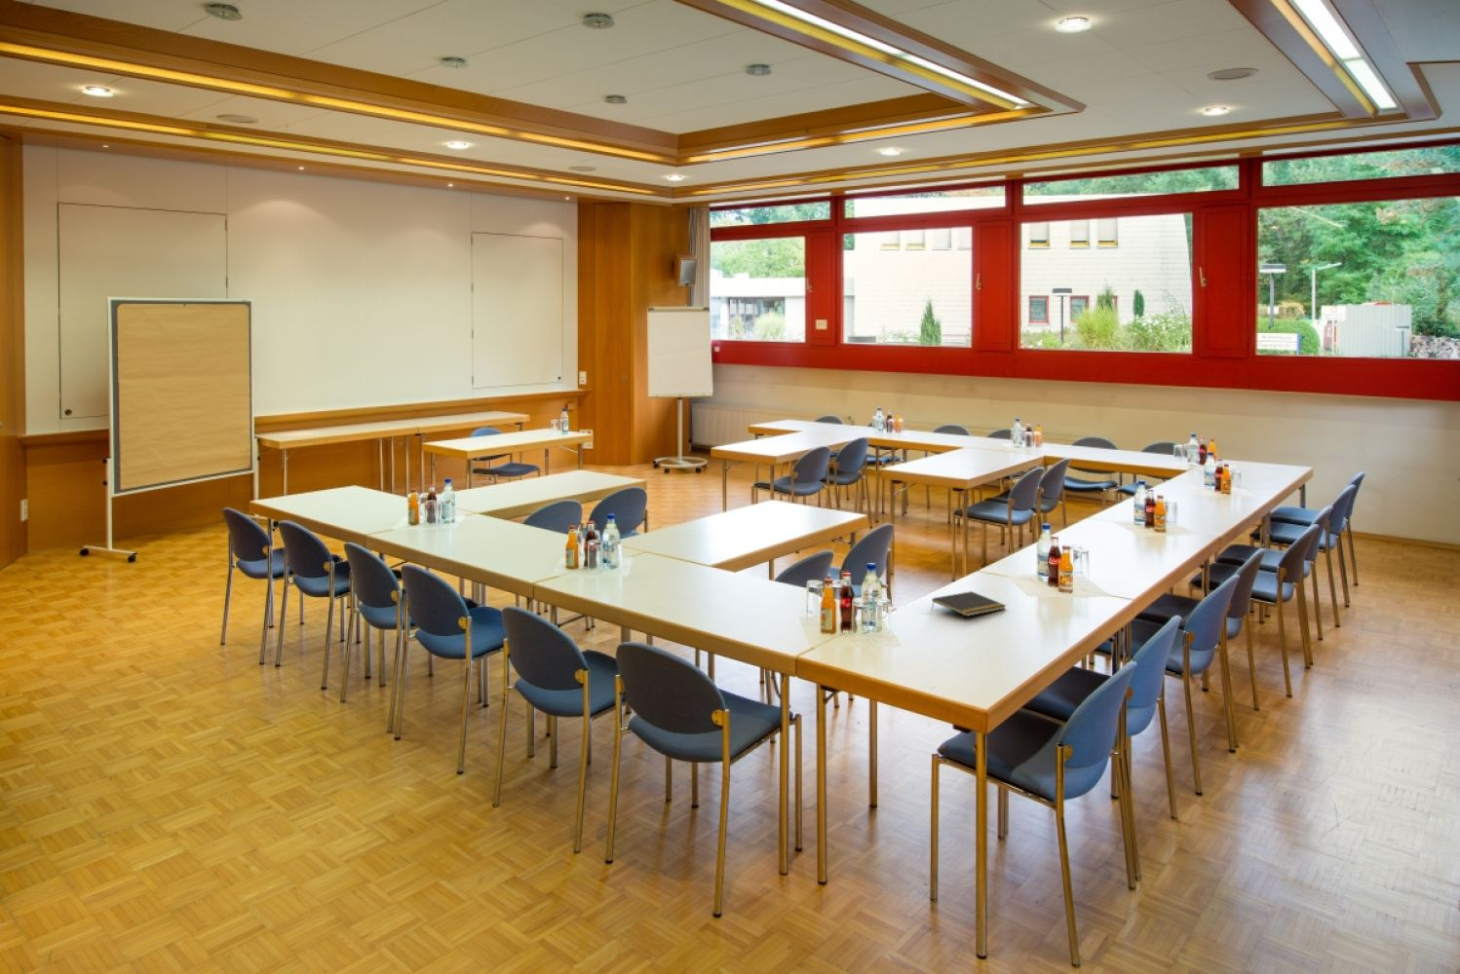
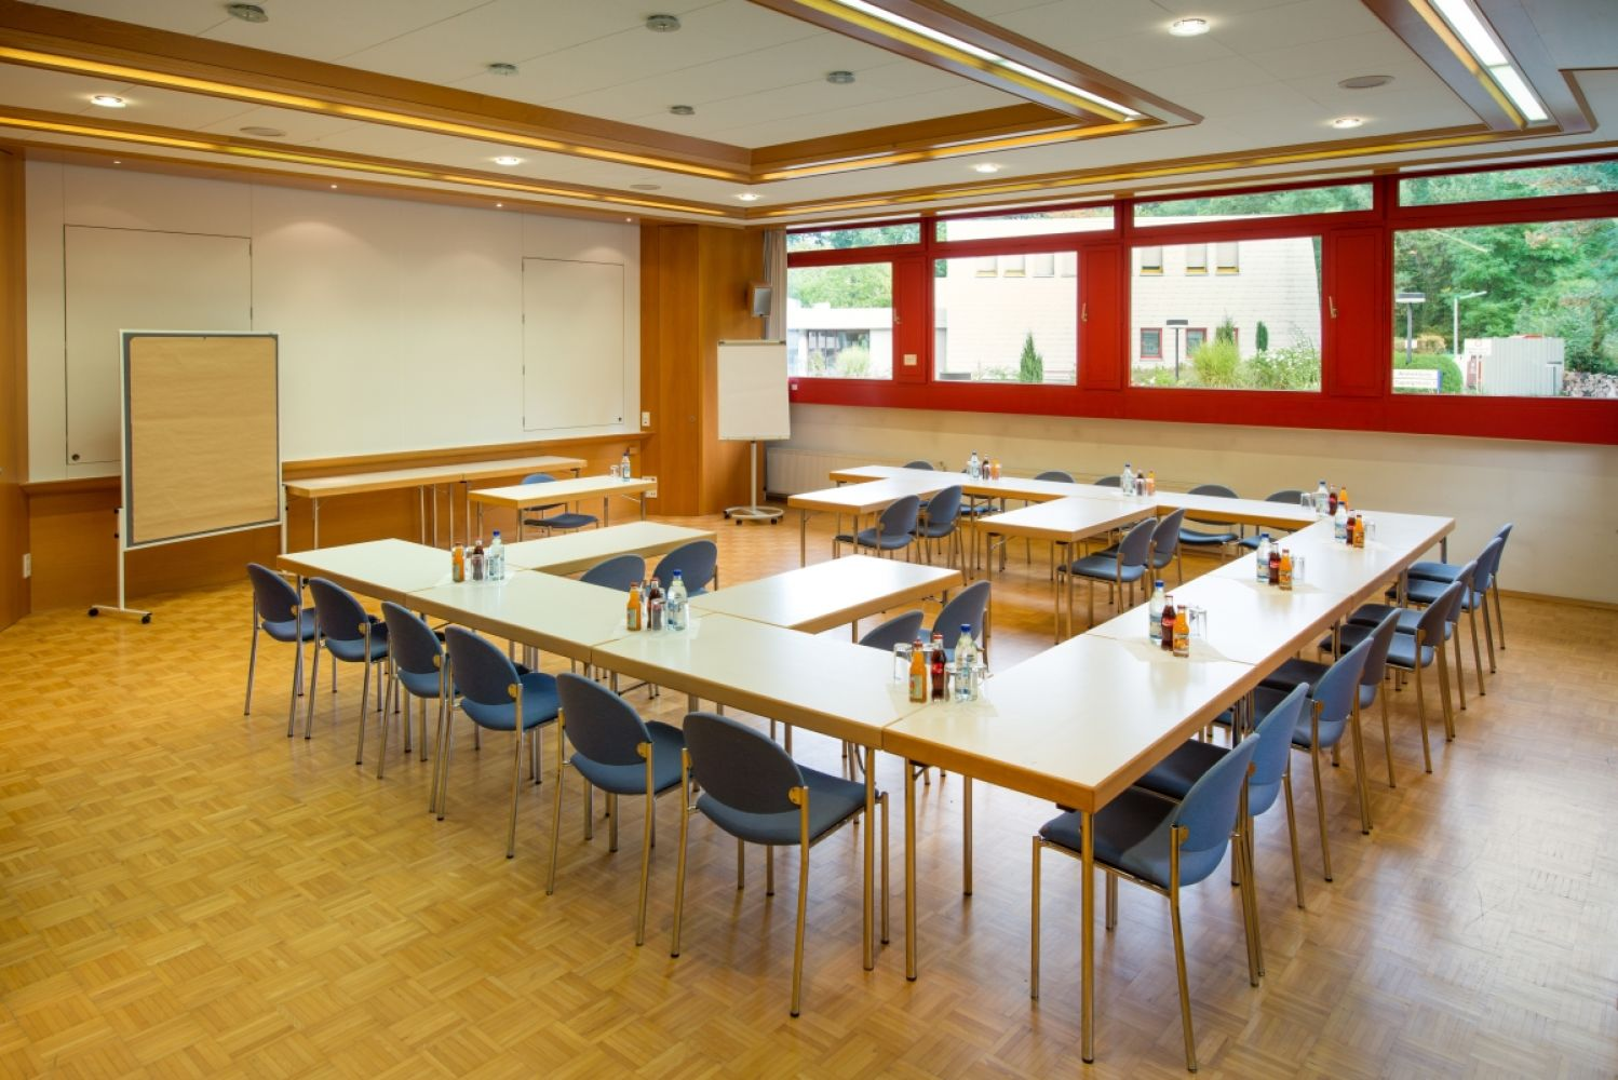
- notepad [931,590,1006,617]
